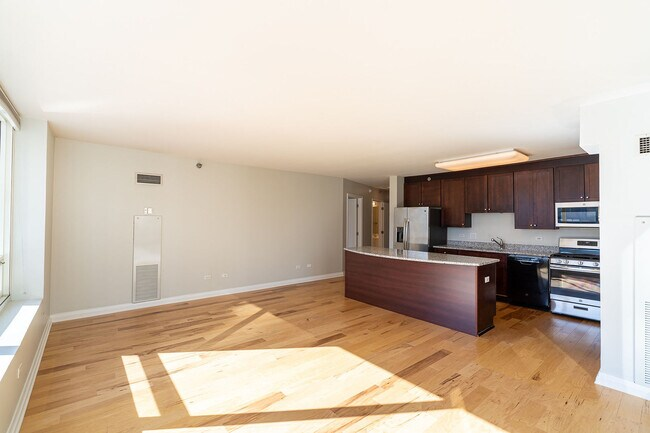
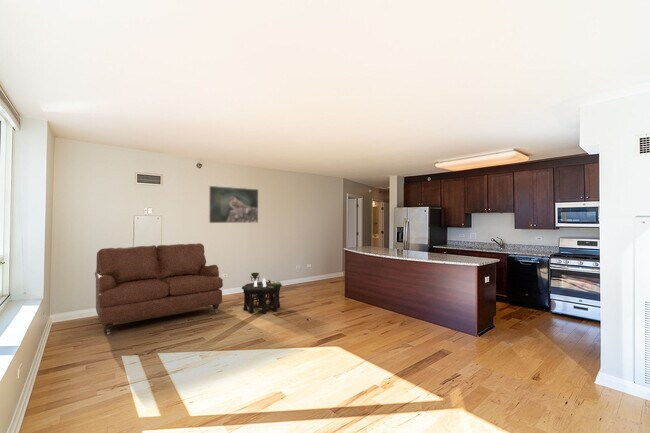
+ side table [241,272,283,315]
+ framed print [208,185,259,224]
+ sofa [94,242,224,336]
